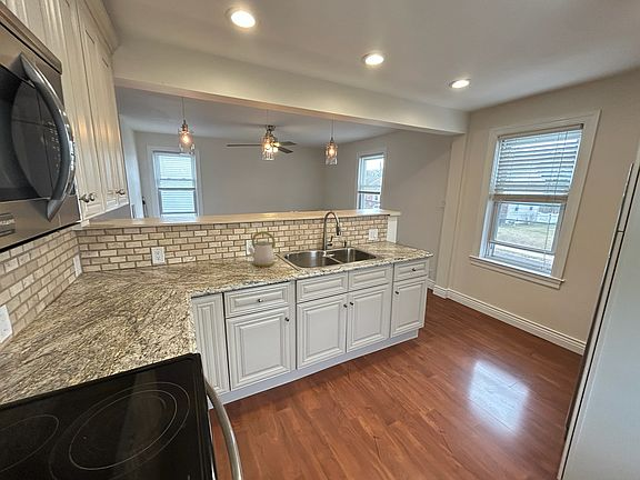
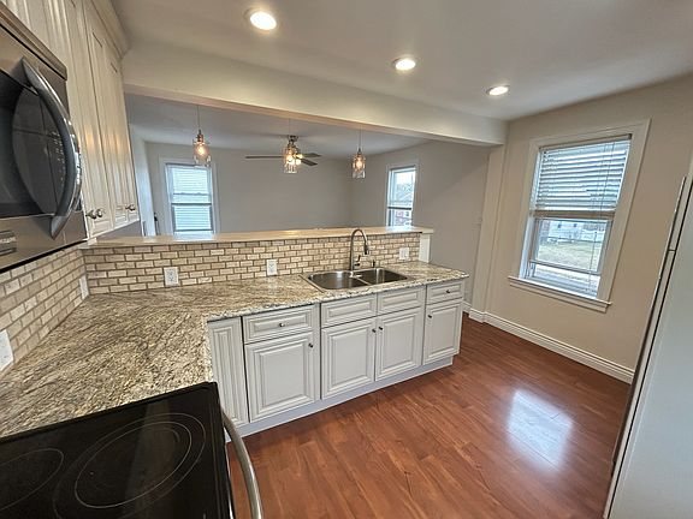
- kettle [247,230,277,268]
